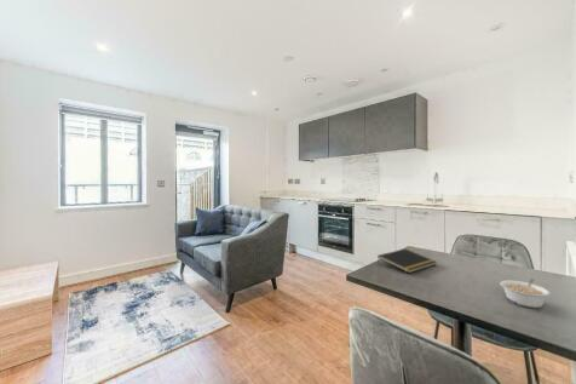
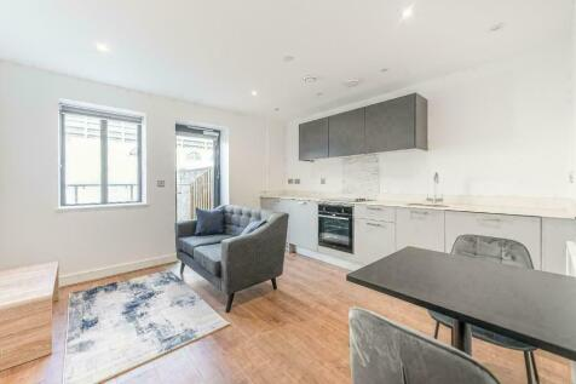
- notepad [376,248,438,274]
- legume [500,277,552,309]
